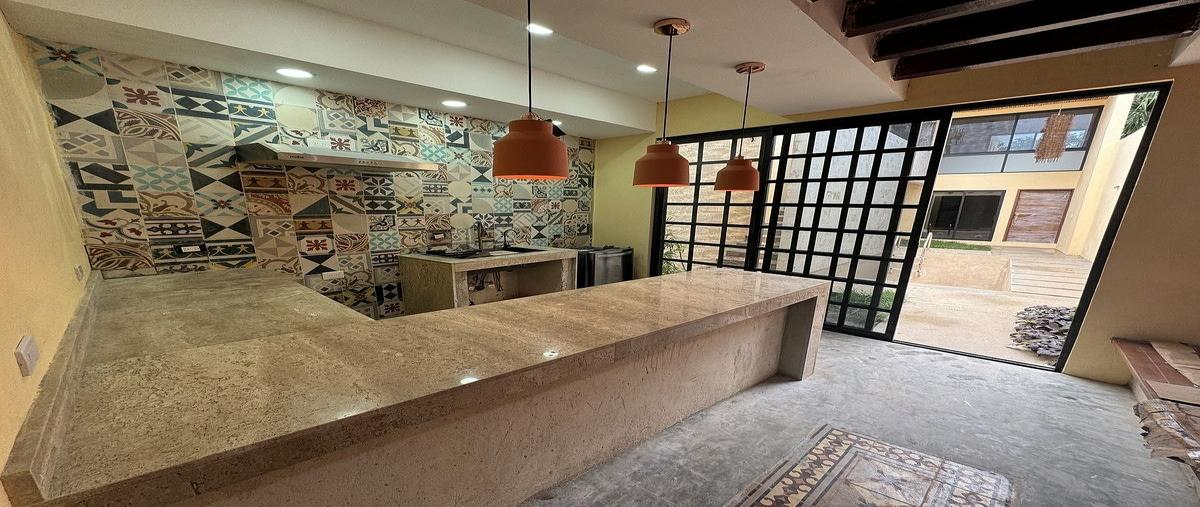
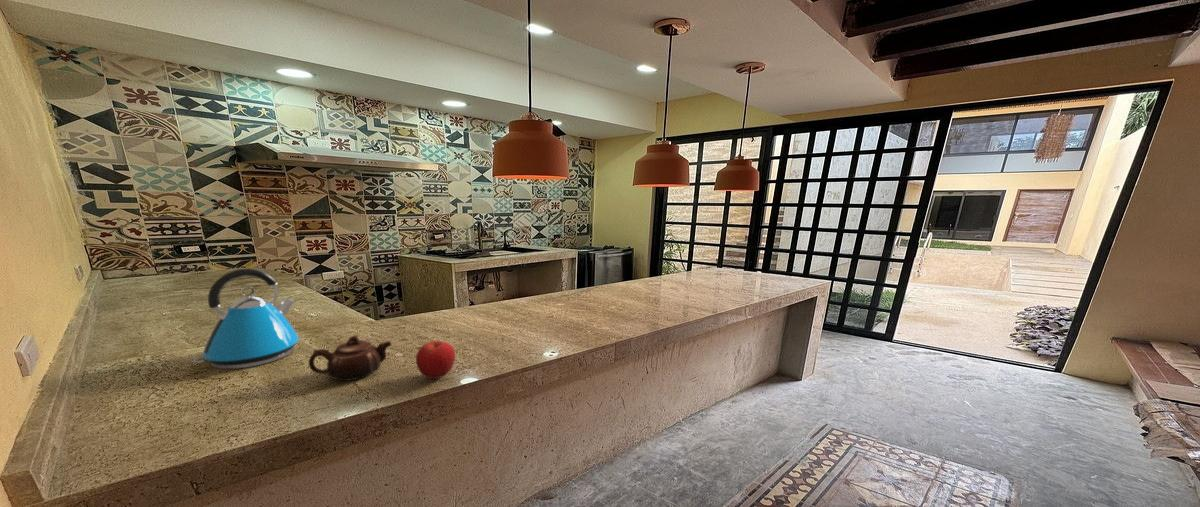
+ fruit [415,340,456,380]
+ kettle [193,268,300,370]
+ teapot [308,334,393,382]
